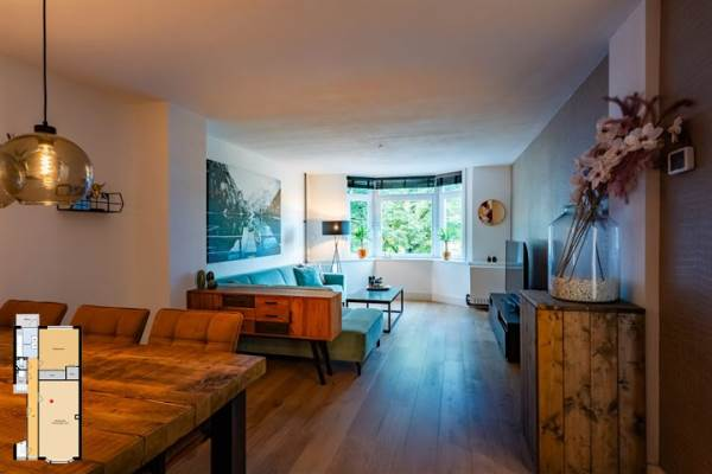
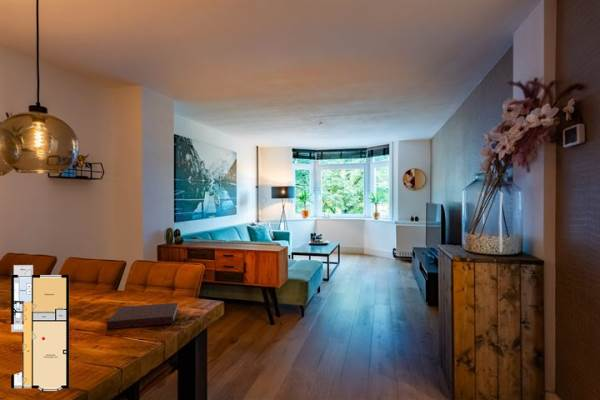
+ notebook [106,302,179,330]
